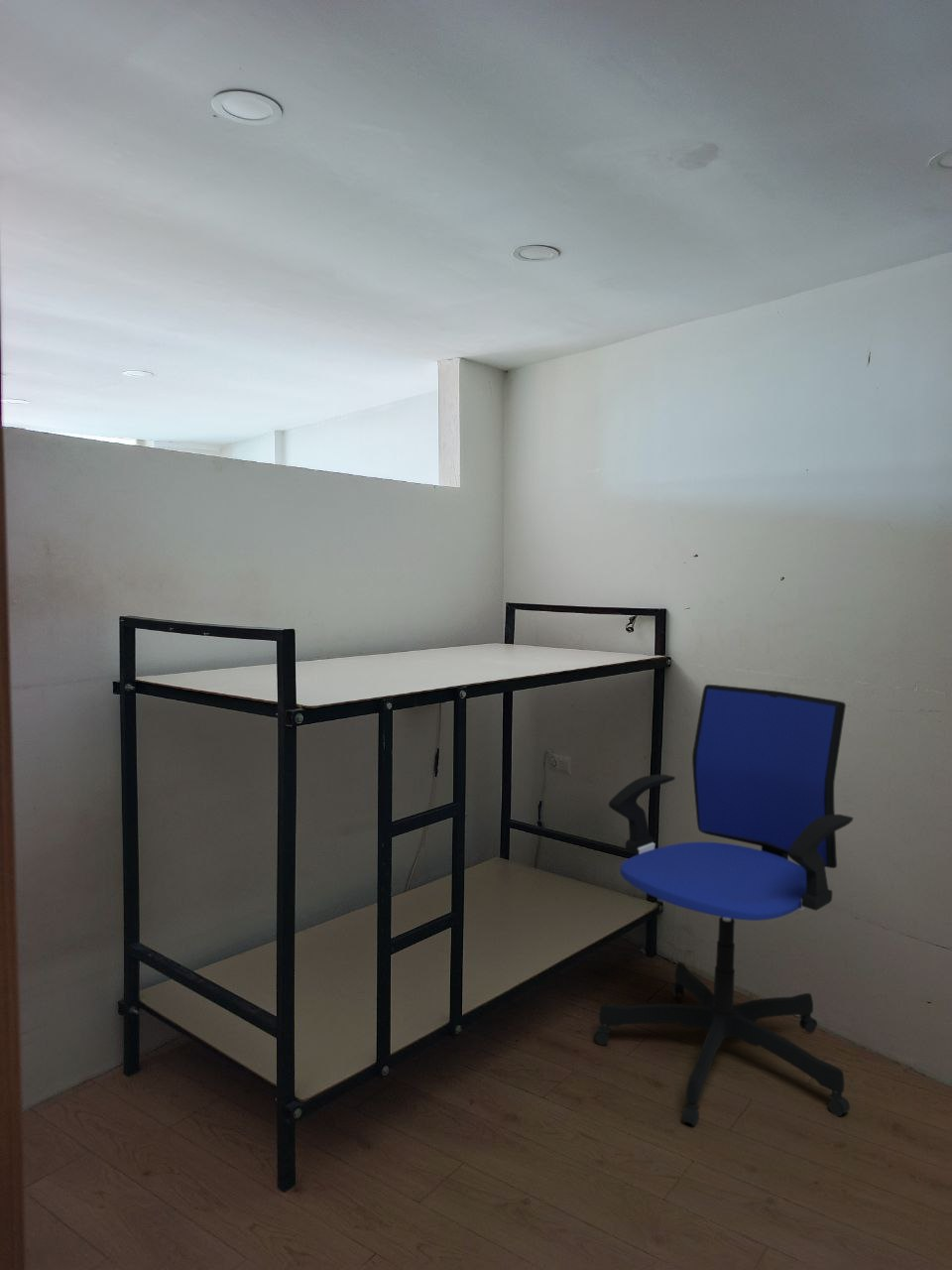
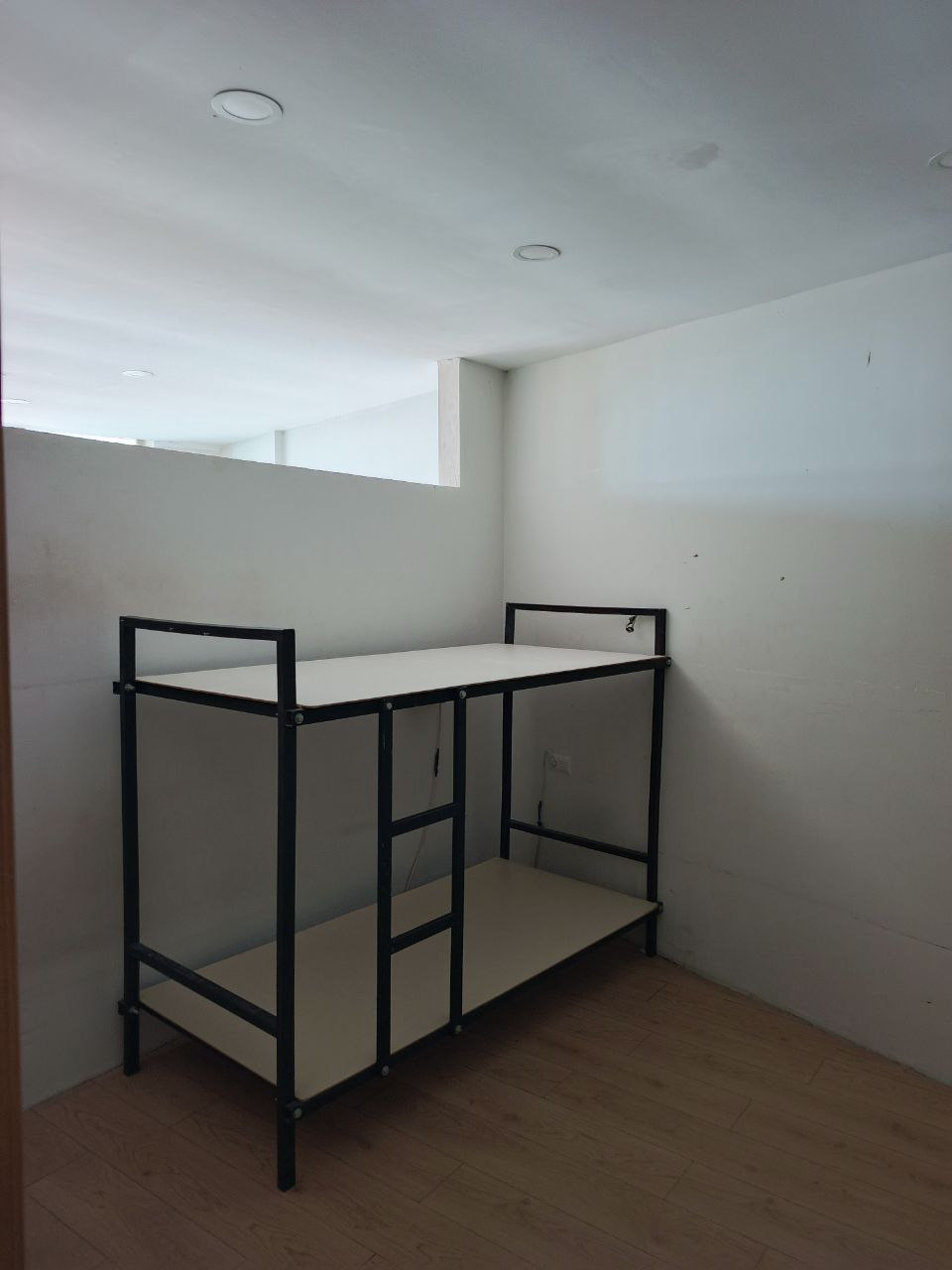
- office chair [593,684,854,1128]
